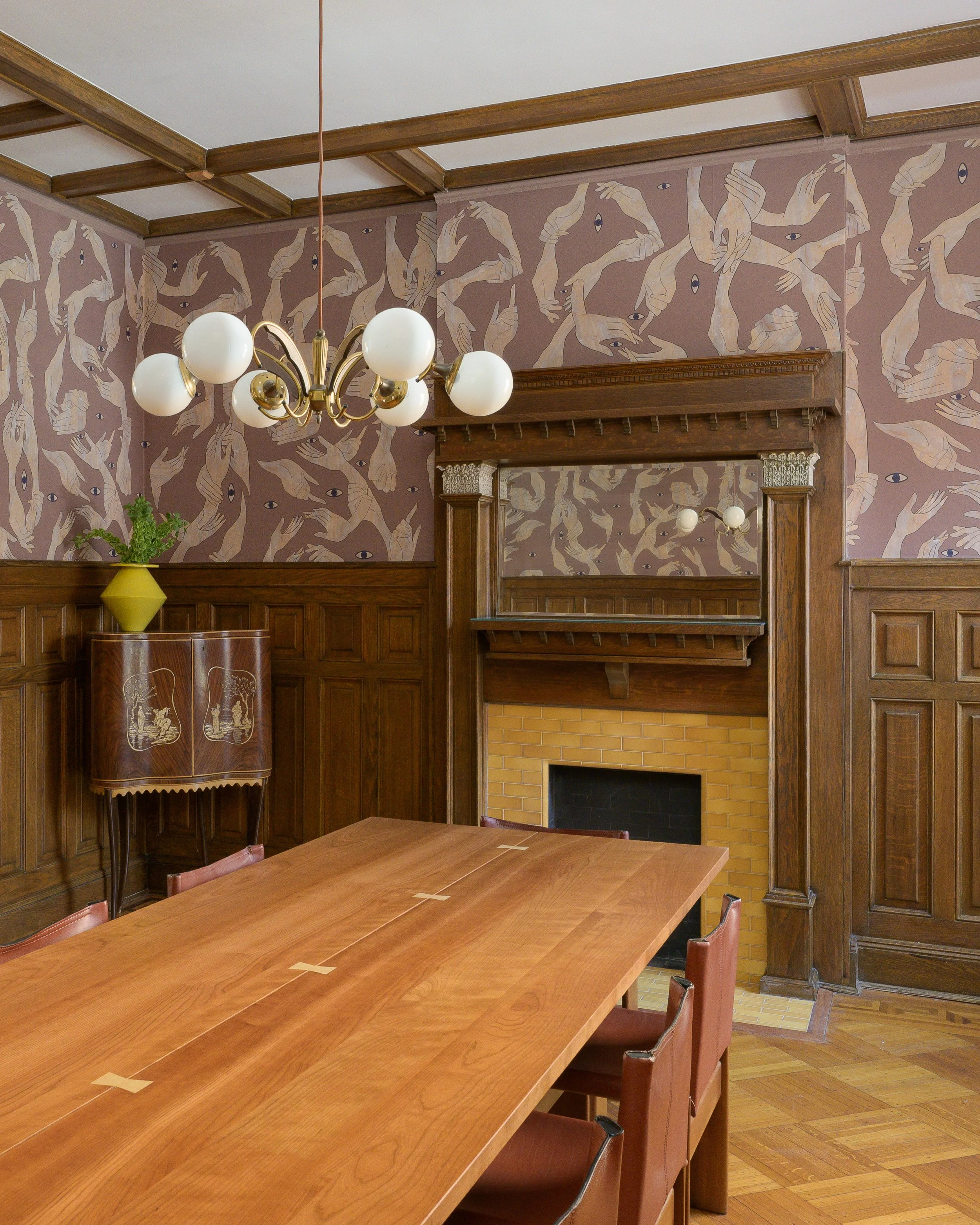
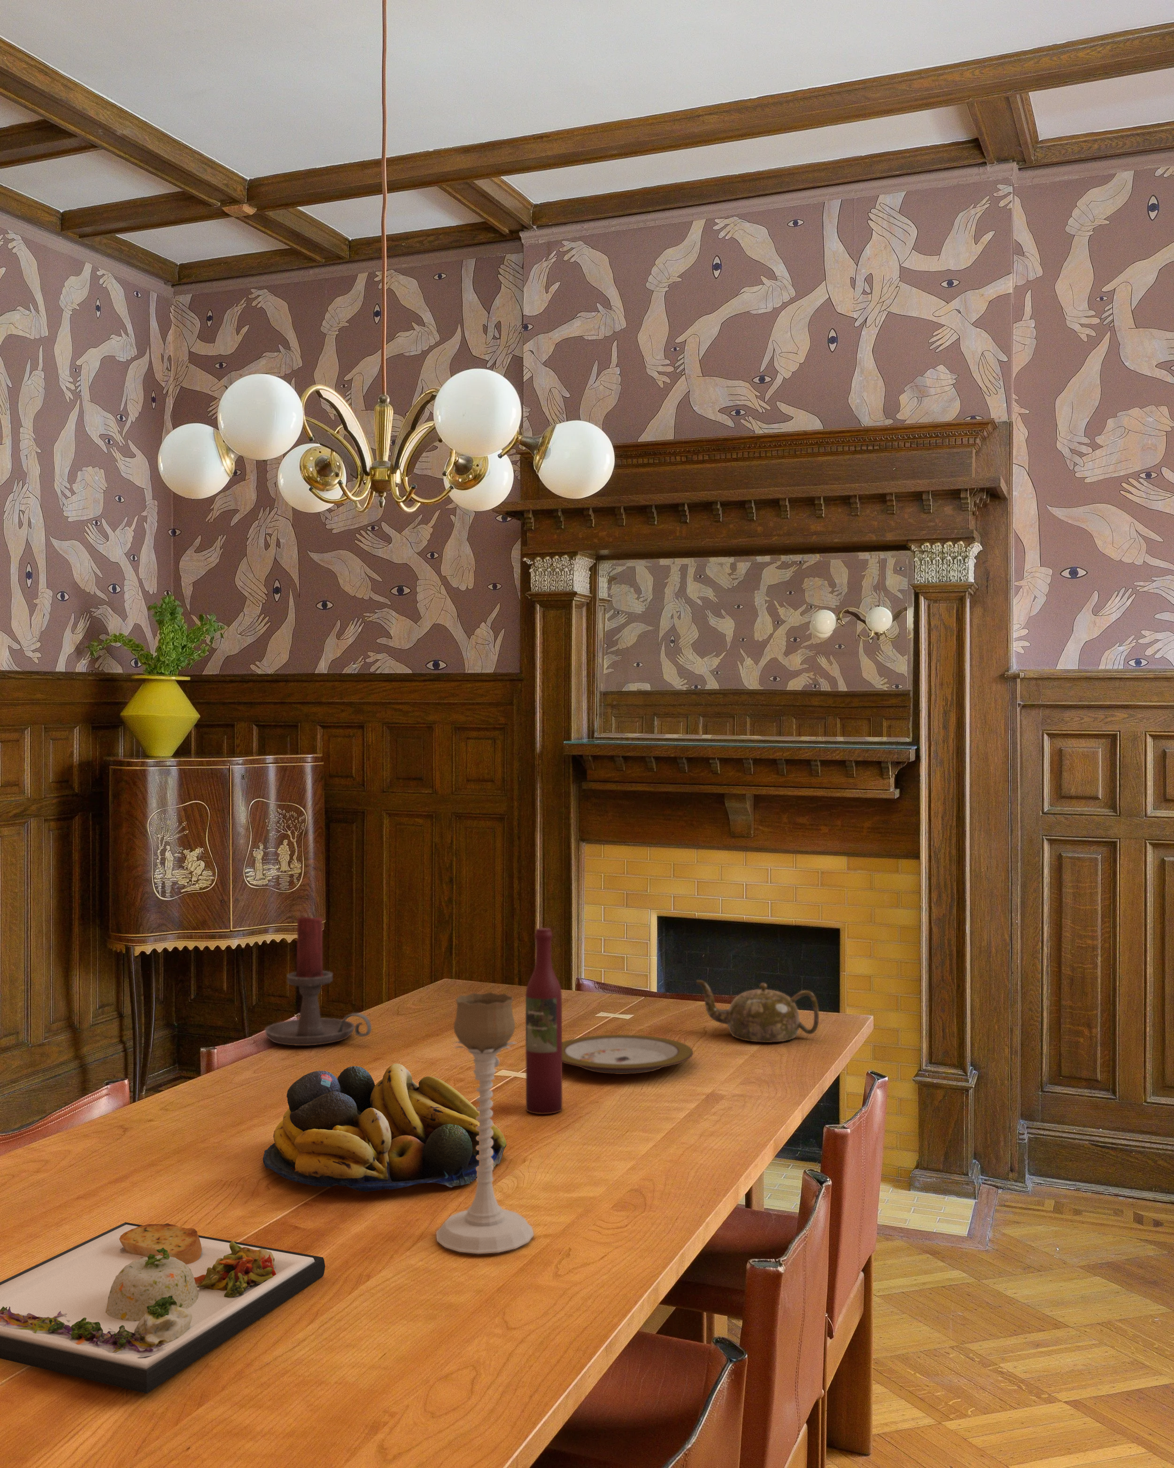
+ teapot [696,980,819,1043]
+ plate [562,1034,694,1075]
+ candle holder [265,914,371,1046]
+ dinner plate [0,1222,326,1394]
+ wine bottle [525,928,563,1114]
+ candle holder [436,992,534,1255]
+ fruit bowl [262,1063,507,1192]
